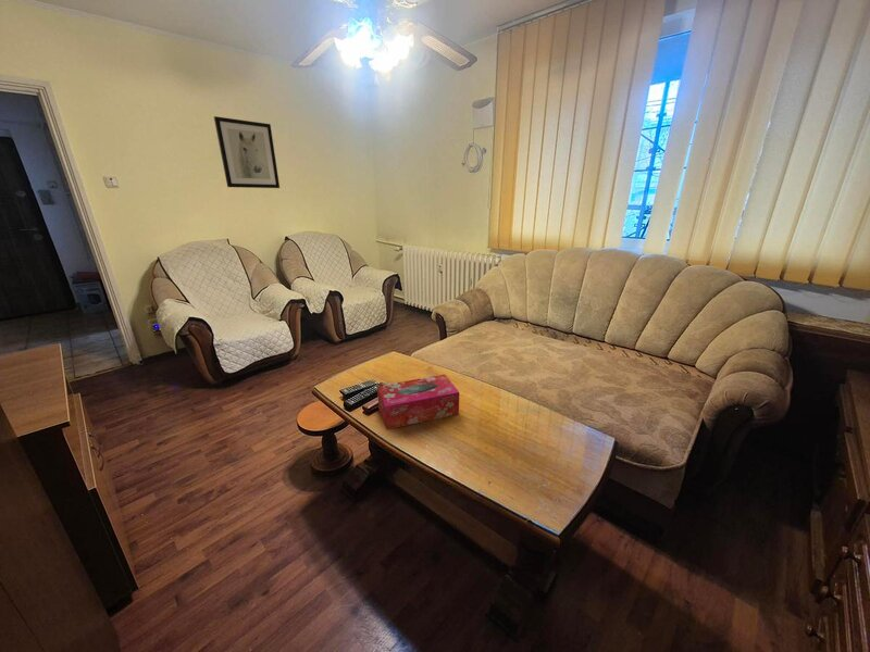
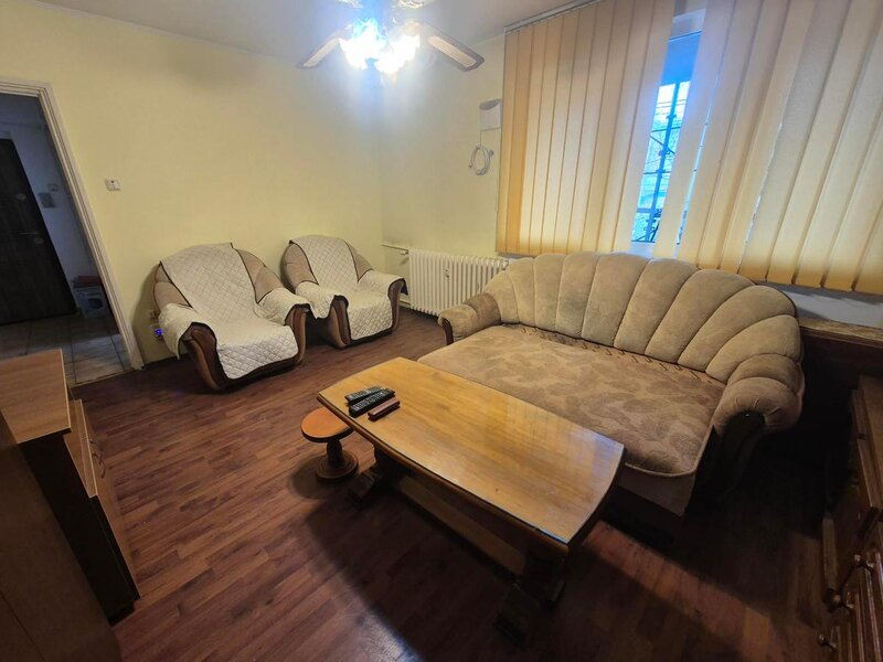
- tissue box [376,374,460,430]
- wall art [213,115,281,189]
